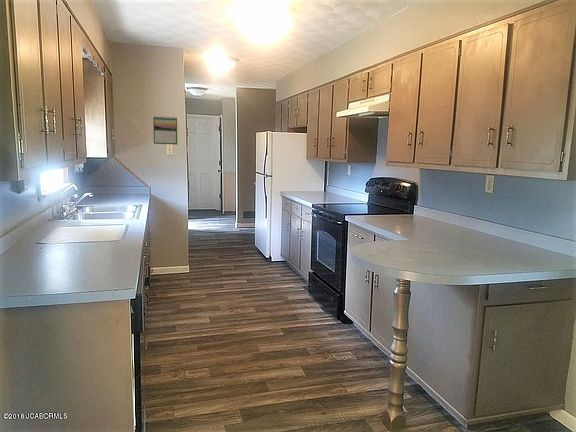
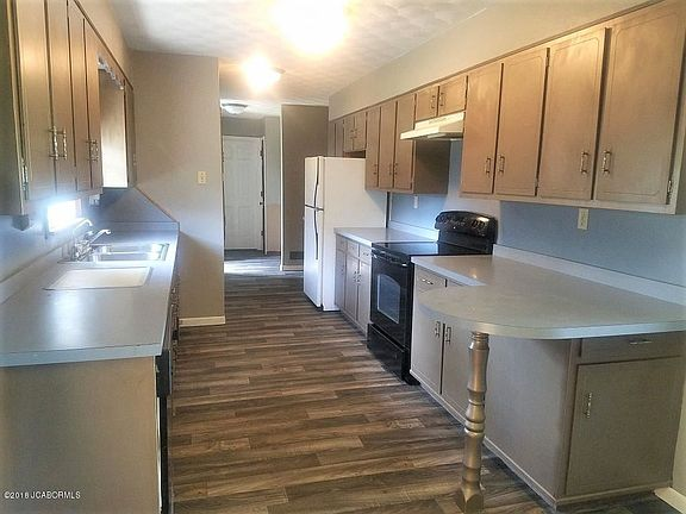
- calendar [152,115,178,145]
